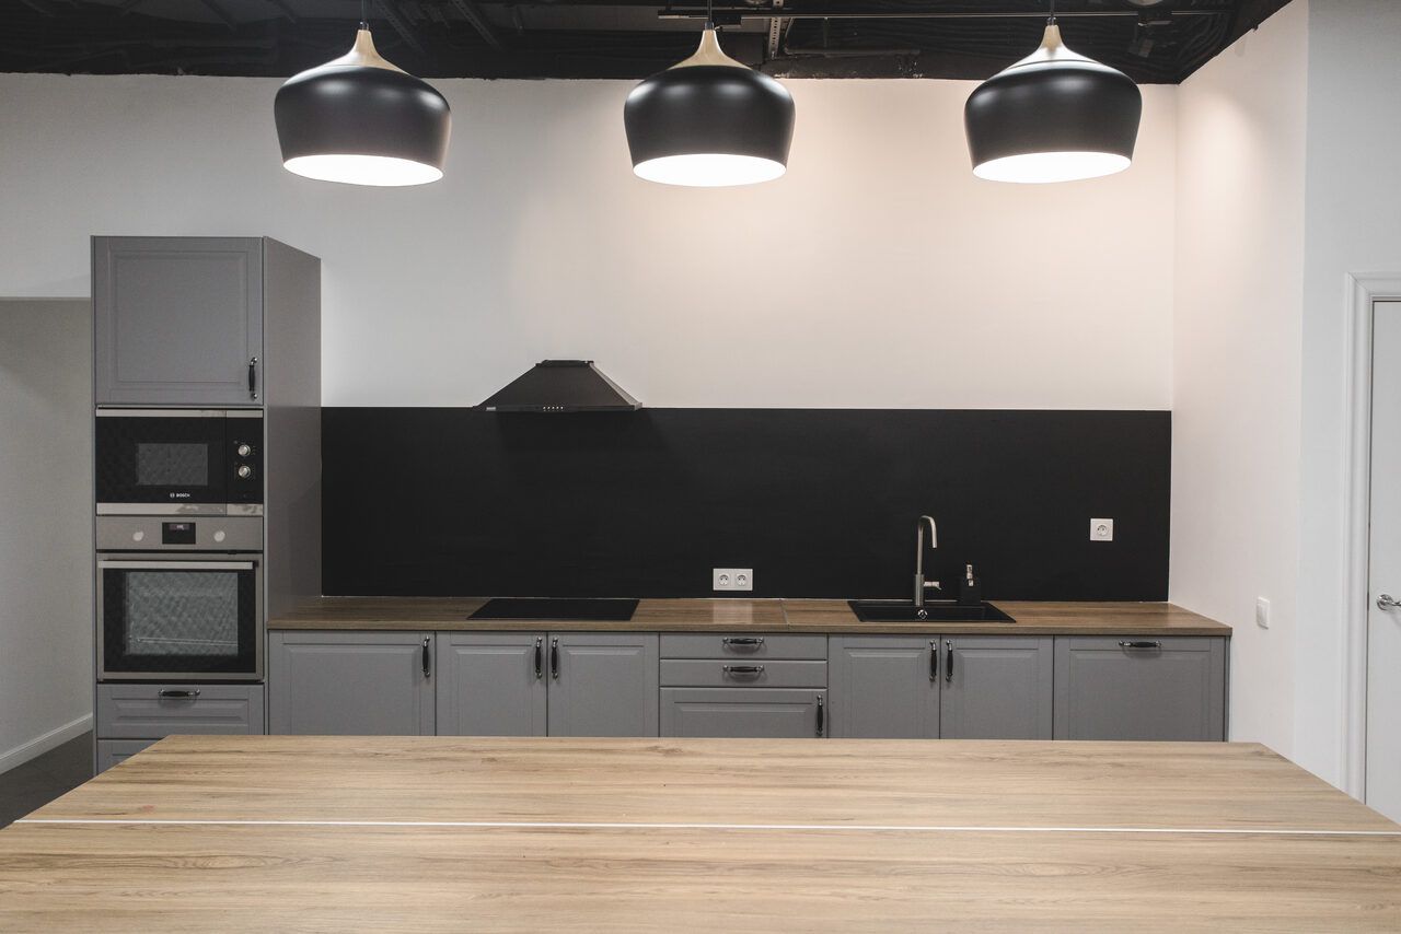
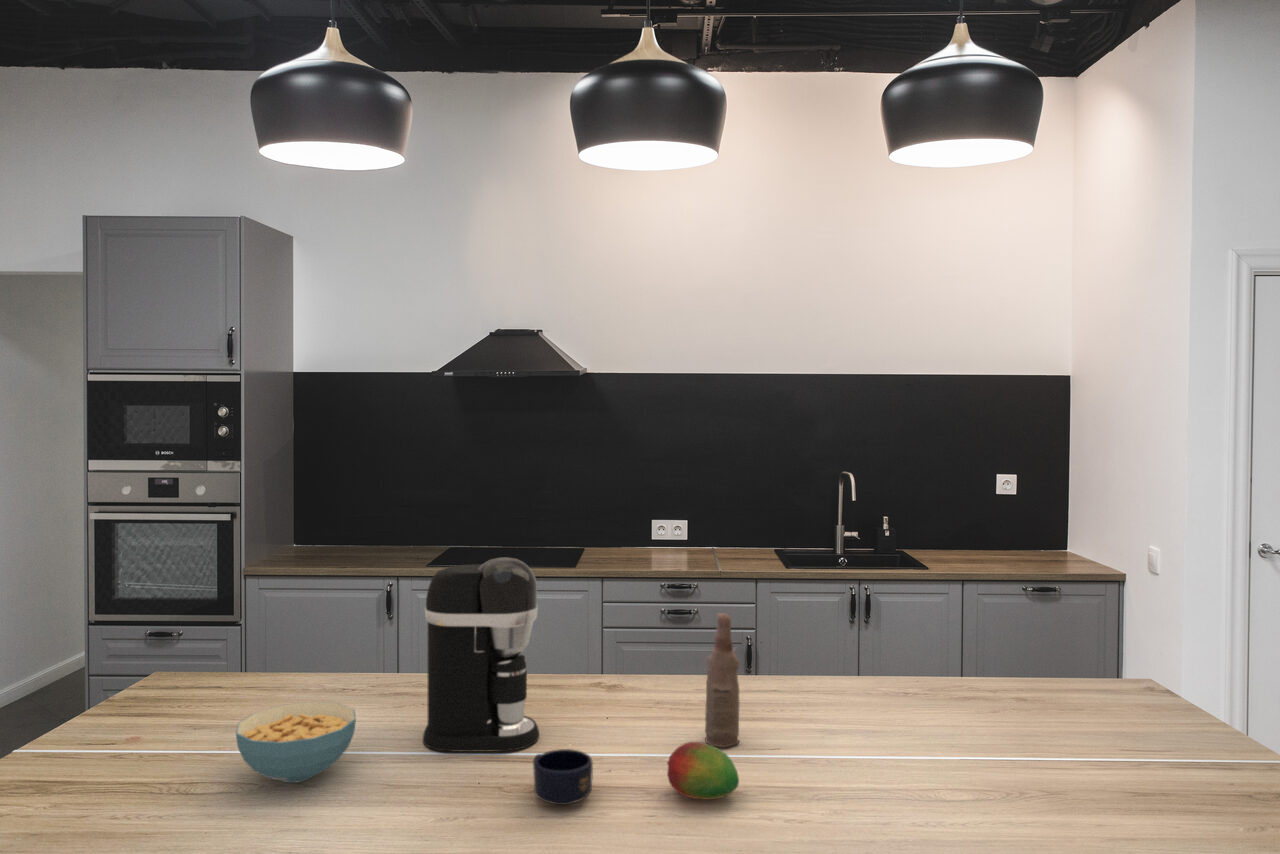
+ fruit [666,741,740,801]
+ coffee maker [422,557,540,752]
+ mug [532,748,594,806]
+ cereal bowl [235,701,357,784]
+ bottle [704,612,741,748]
